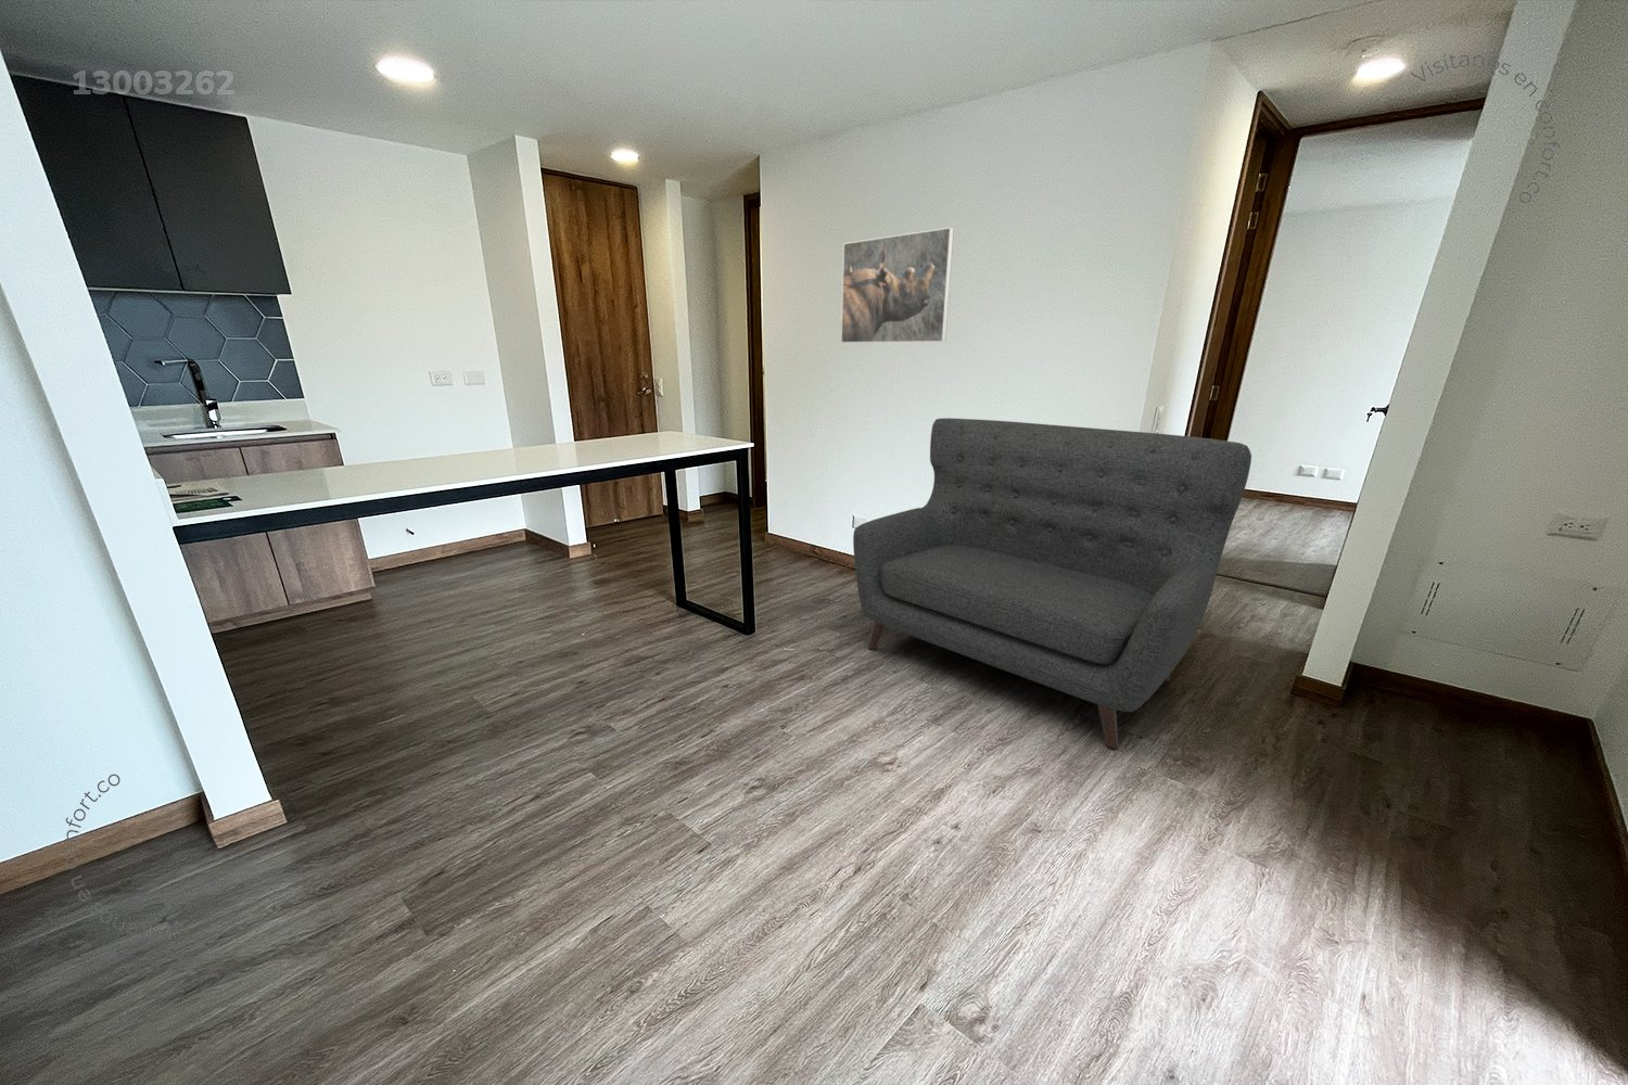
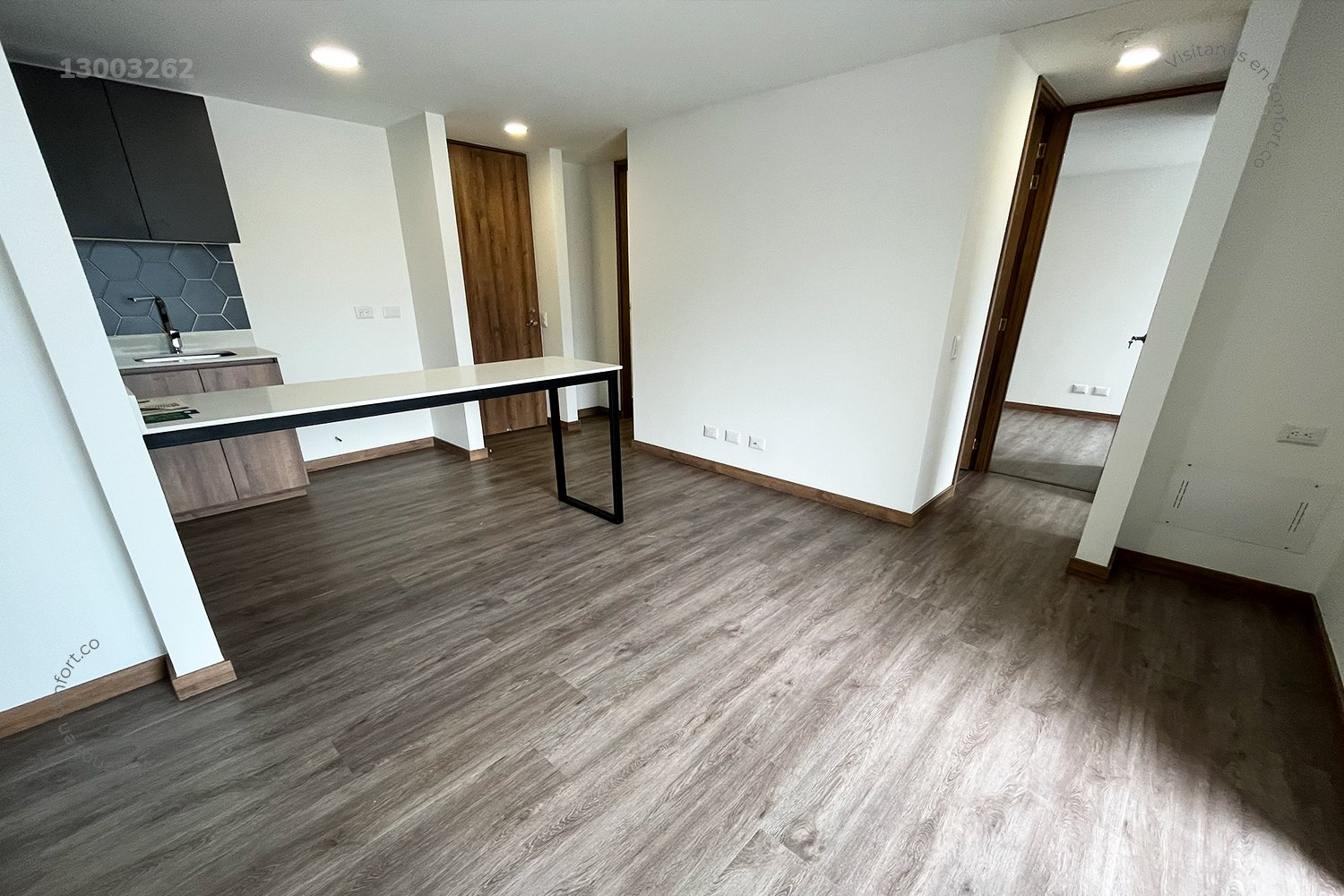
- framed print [841,226,955,344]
- sofa [852,417,1252,750]
